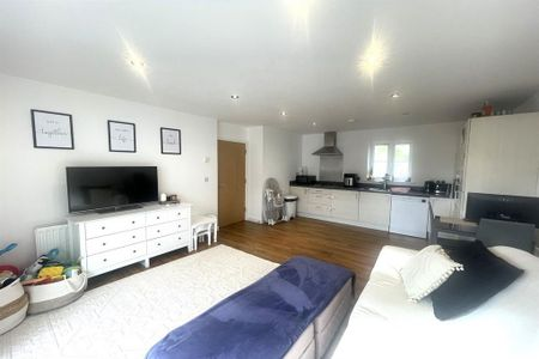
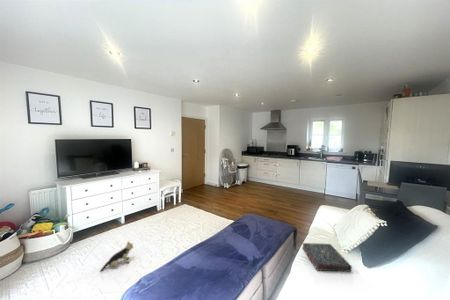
+ plush toy [99,240,134,272]
+ book [301,242,353,273]
